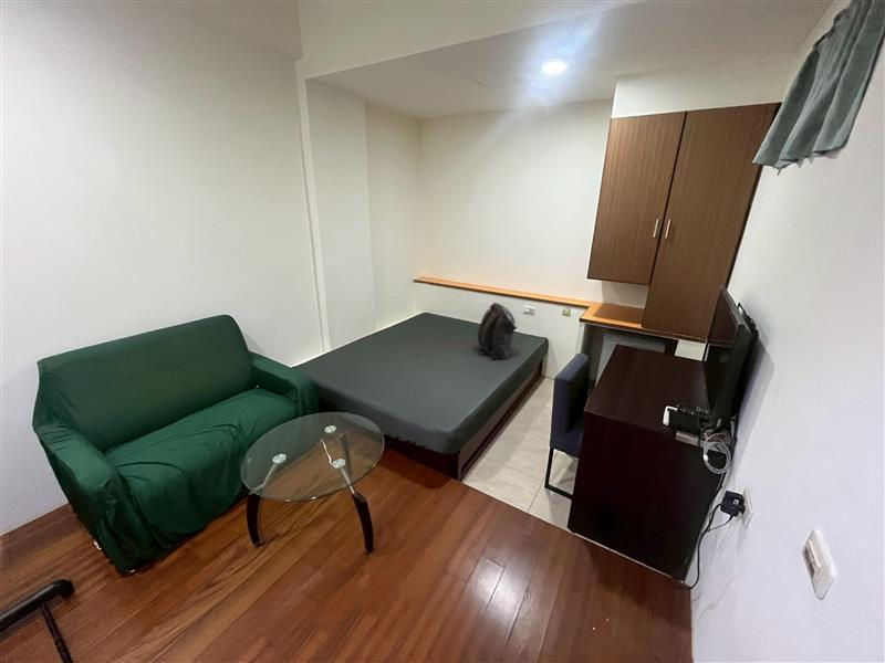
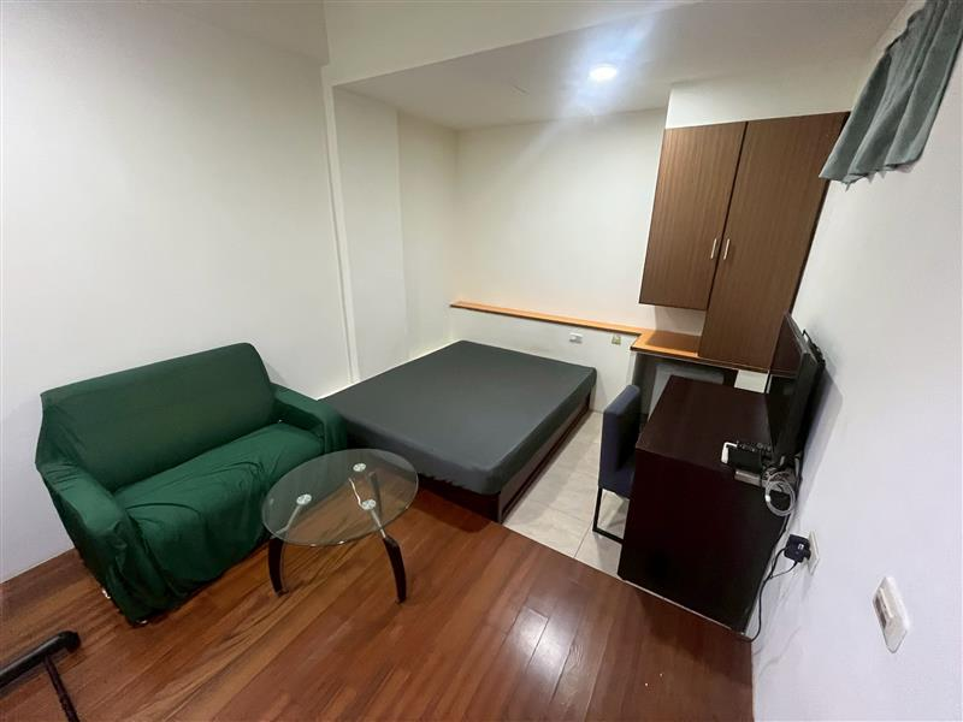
- backpack [477,302,518,361]
